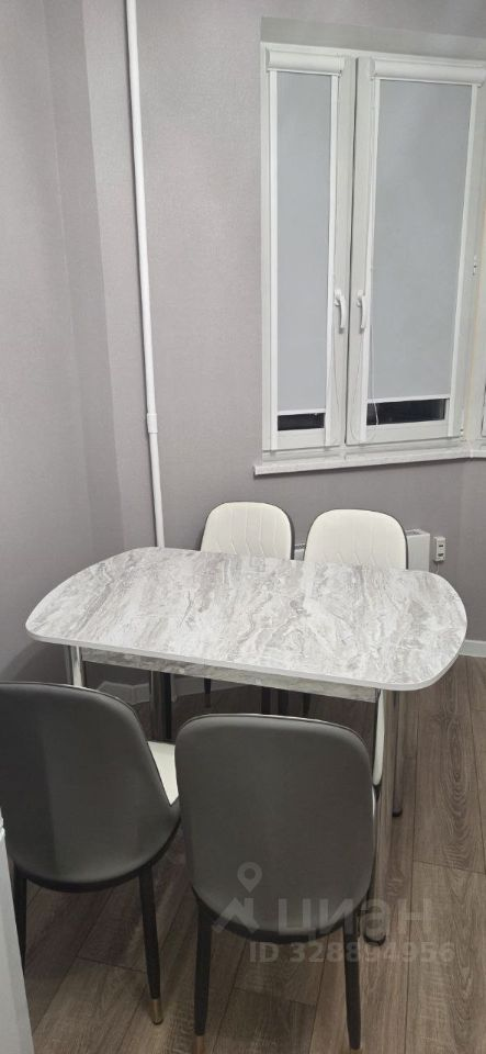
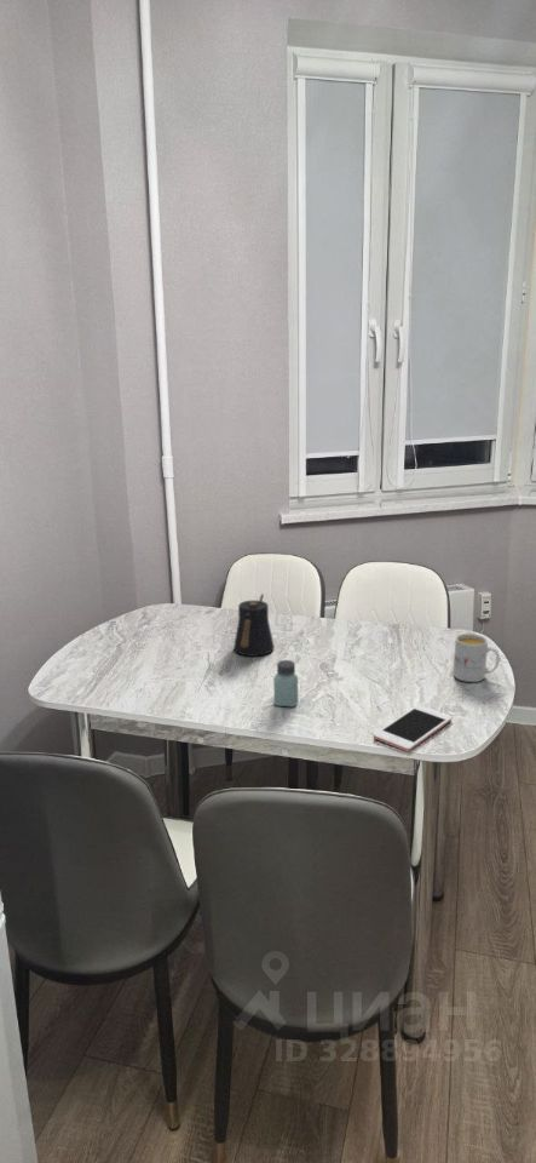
+ saltshaker [273,659,299,709]
+ kettle [232,594,275,658]
+ cell phone [373,705,453,752]
+ mug [451,632,501,683]
